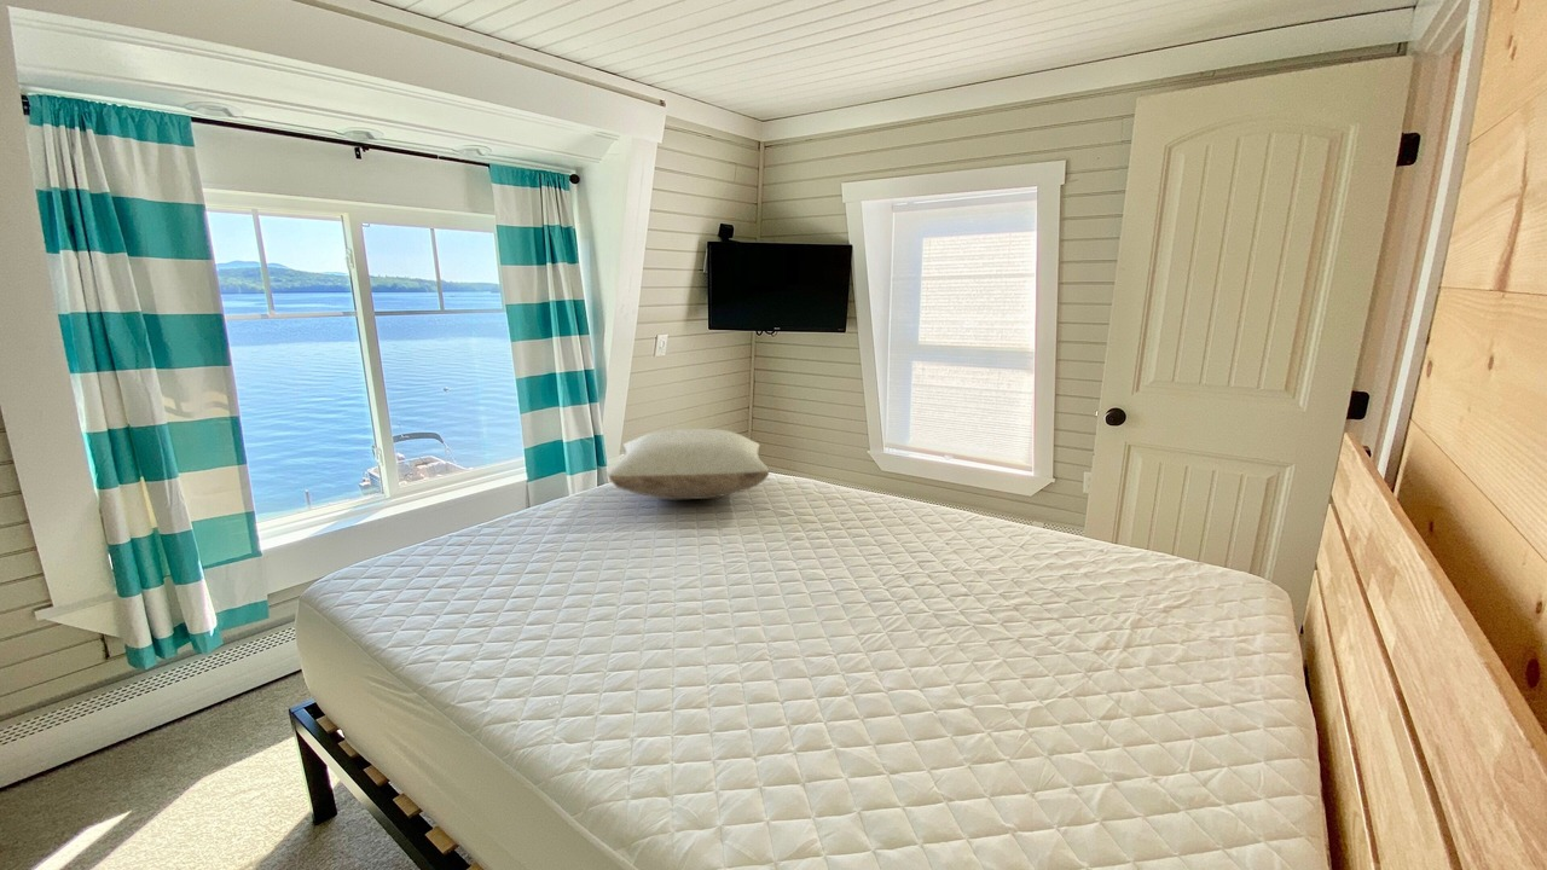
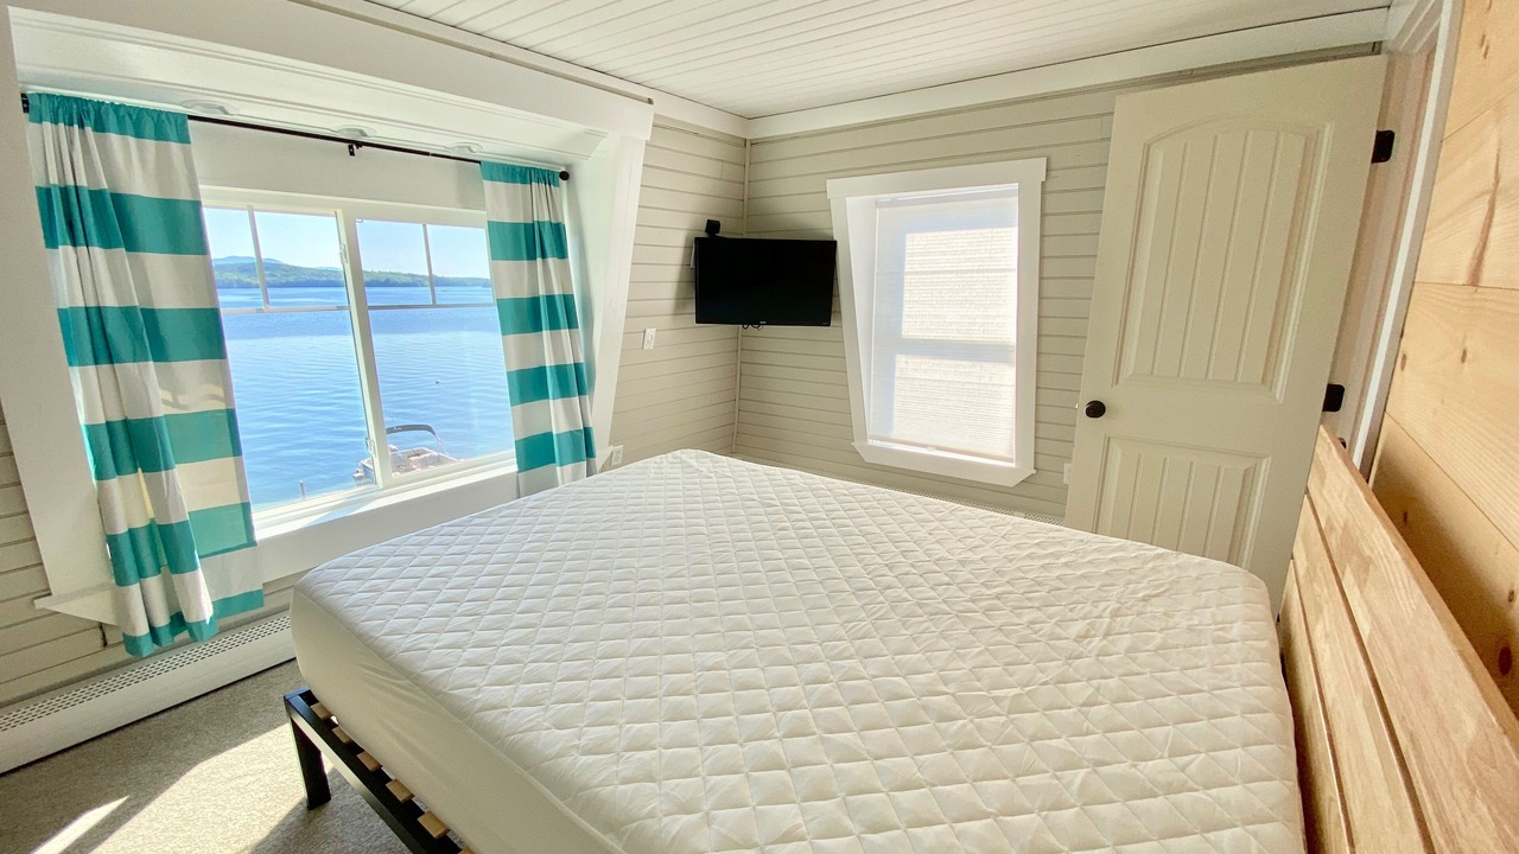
- pillow [606,428,771,501]
